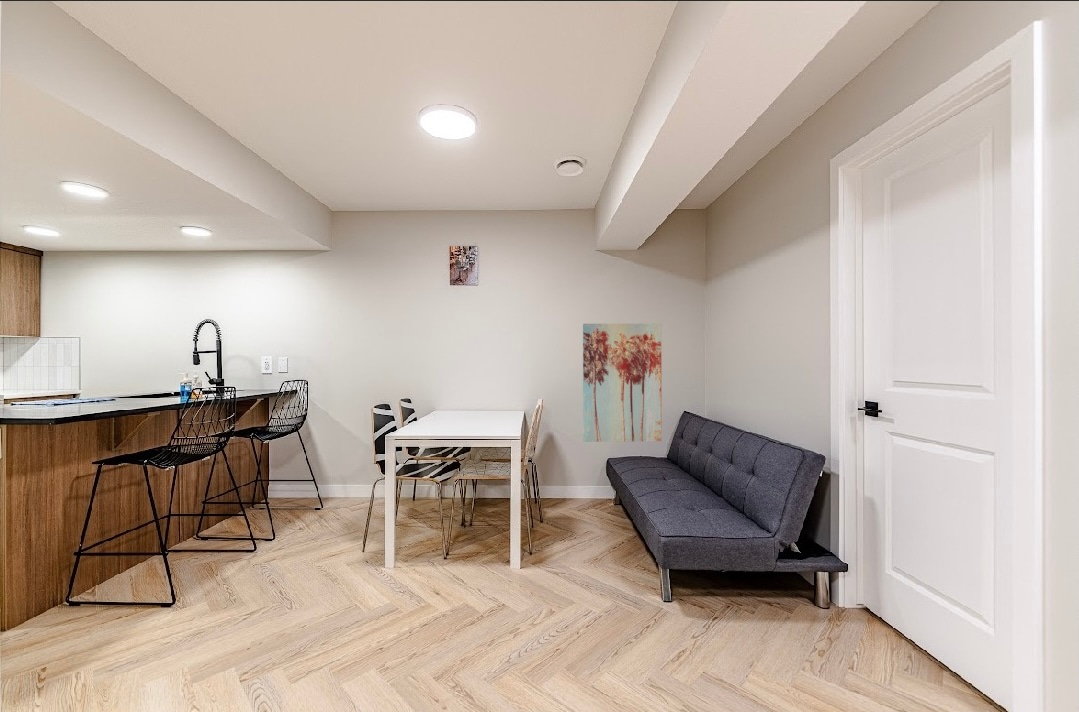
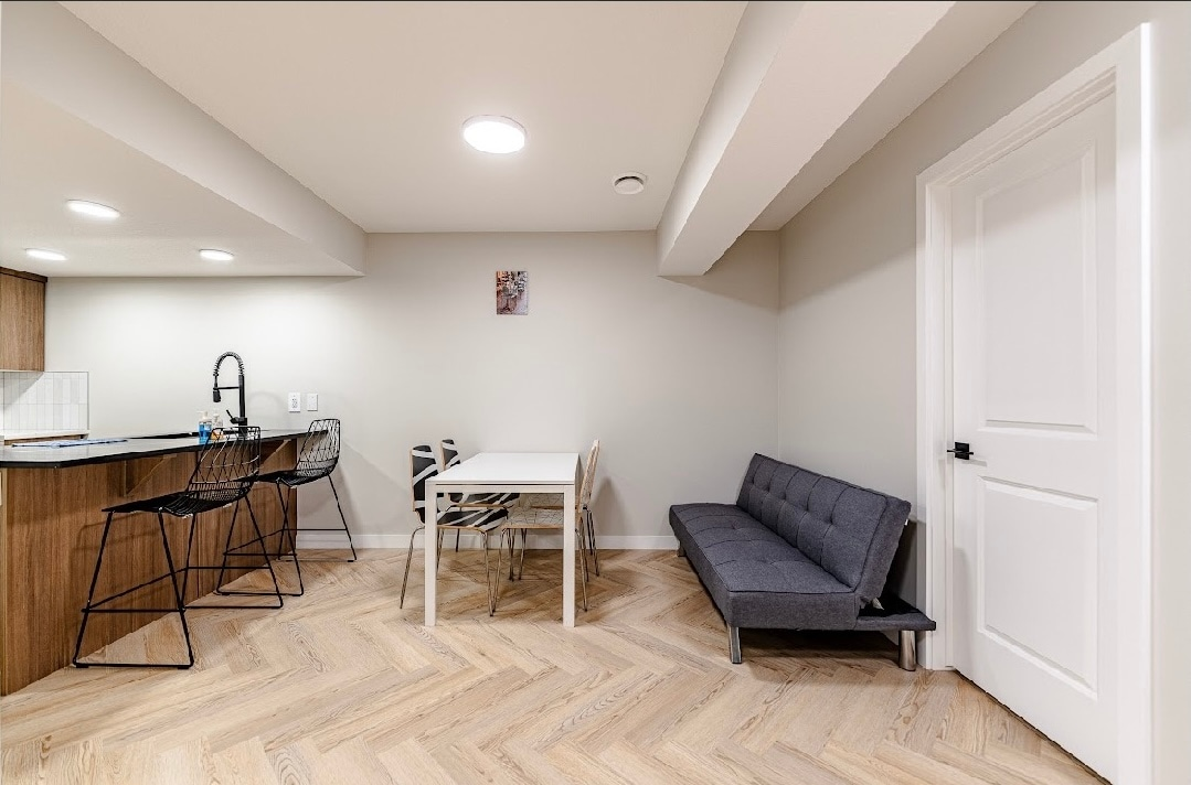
- wall art [582,323,663,443]
